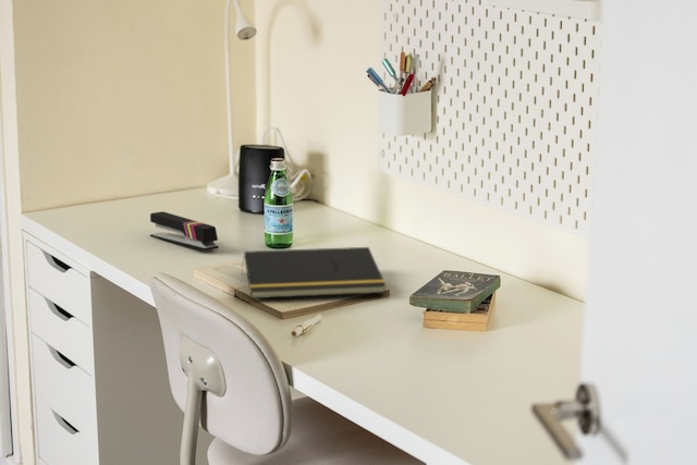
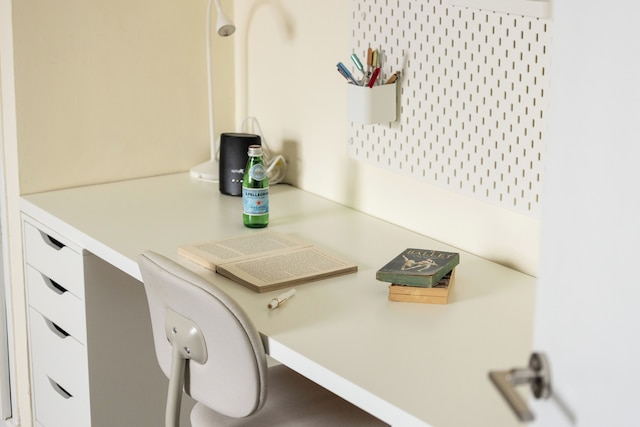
- stapler [149,210,219,252]
- notepad [241,246,388,299]
